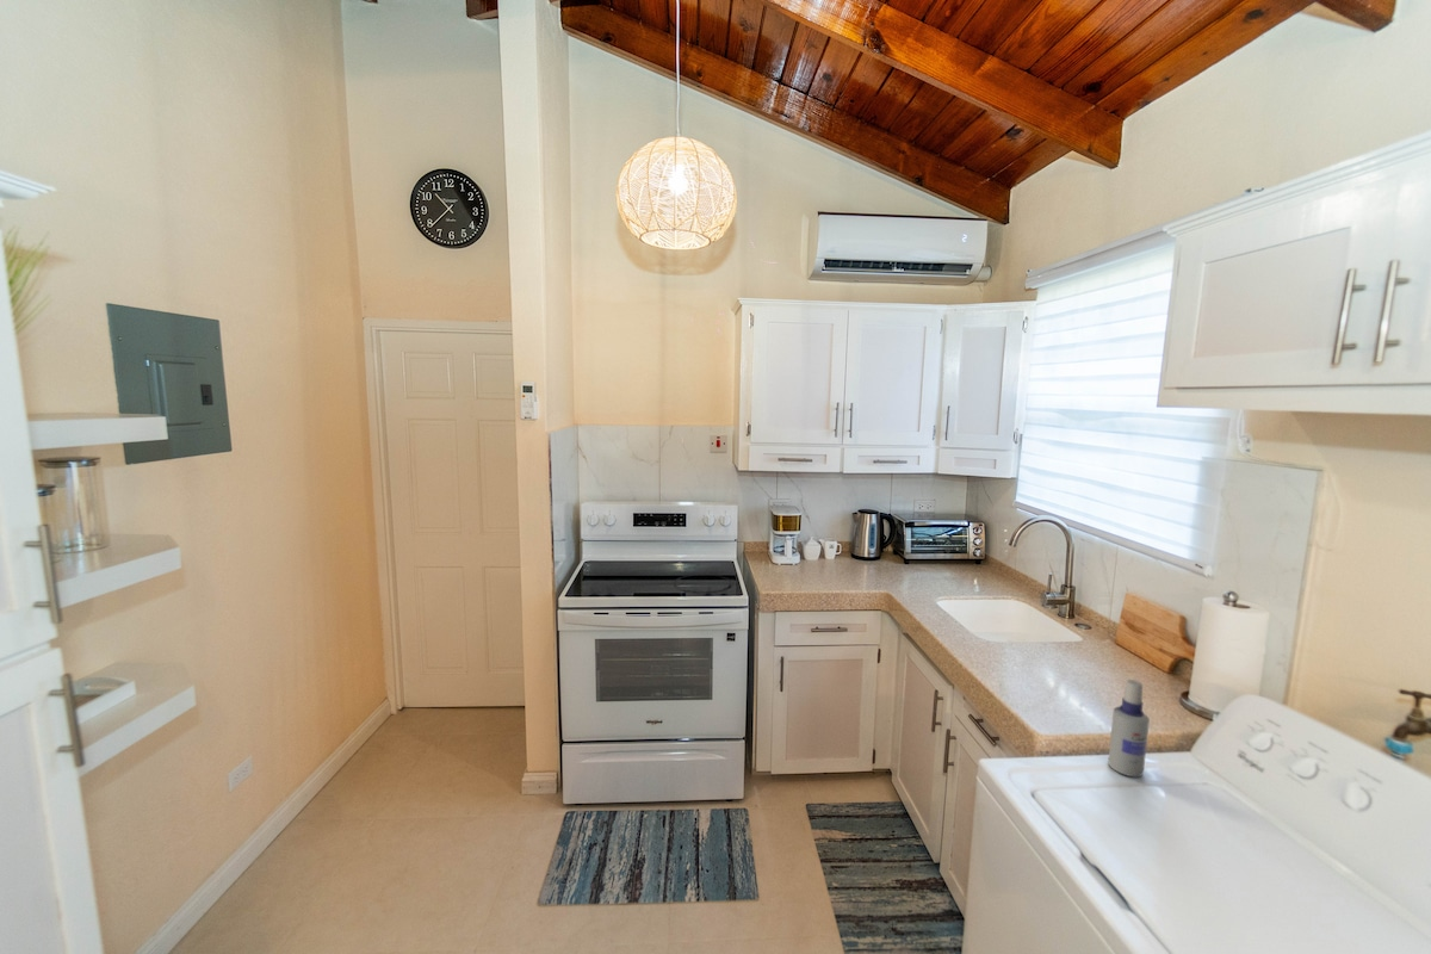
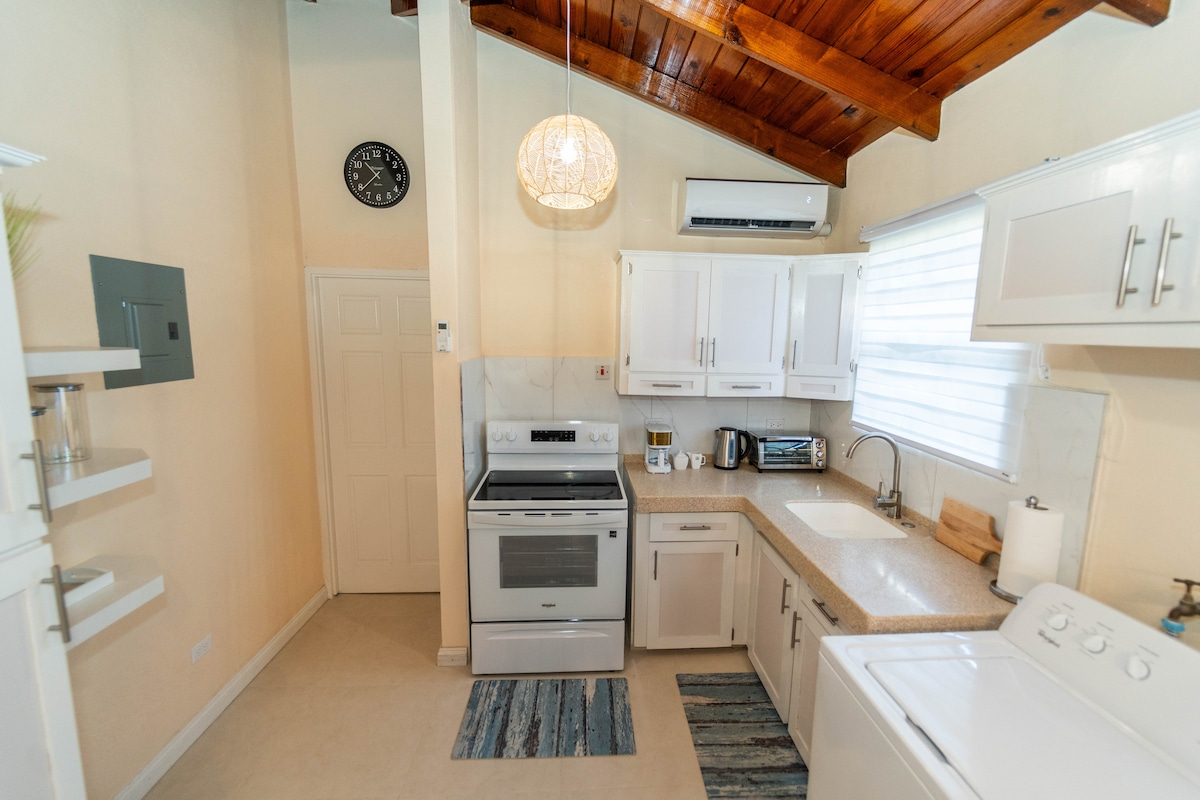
- spray bottle [1107,679,1151,779]
